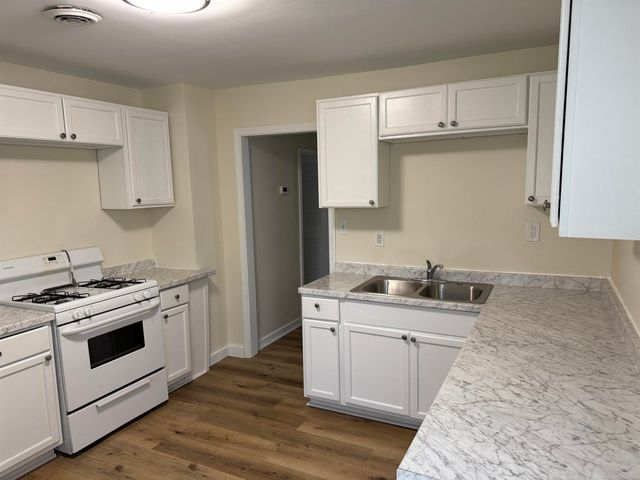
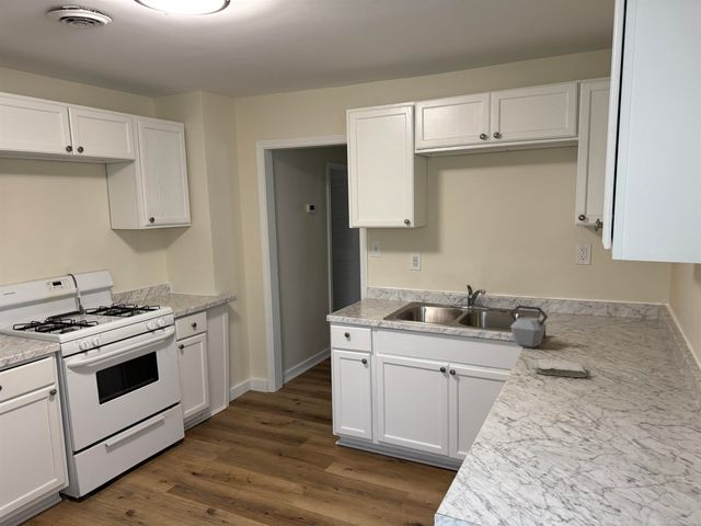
+ washcloth [533,358,587,378]
+ kettle [509,305,549,348]
